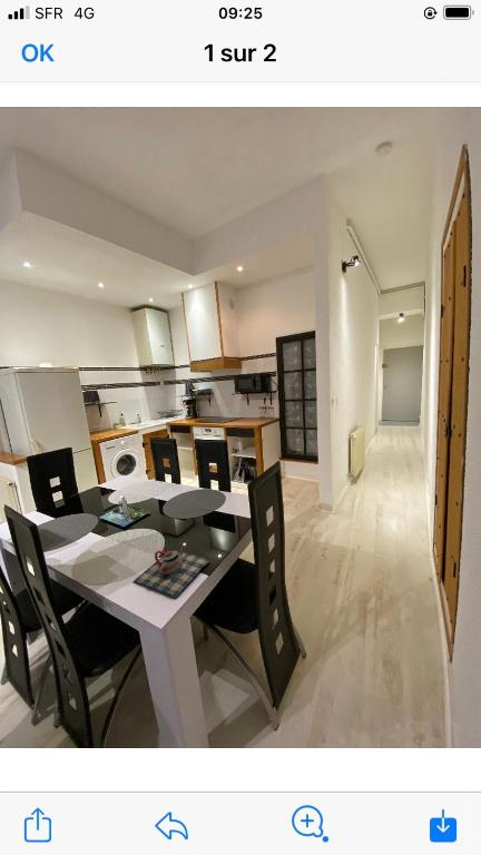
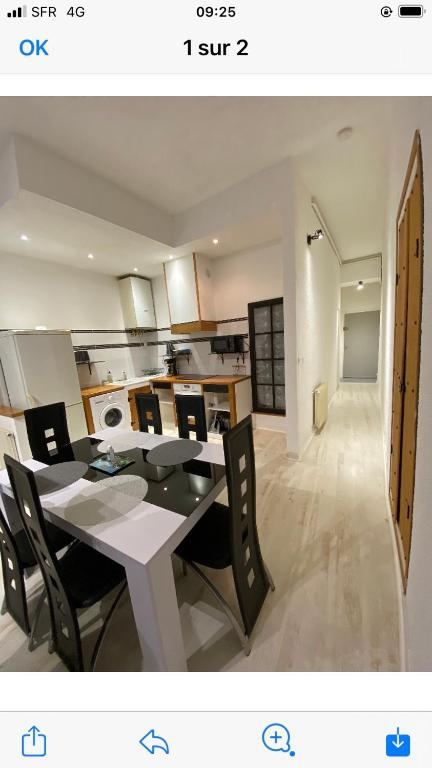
- teapot [132,541,210,599]
